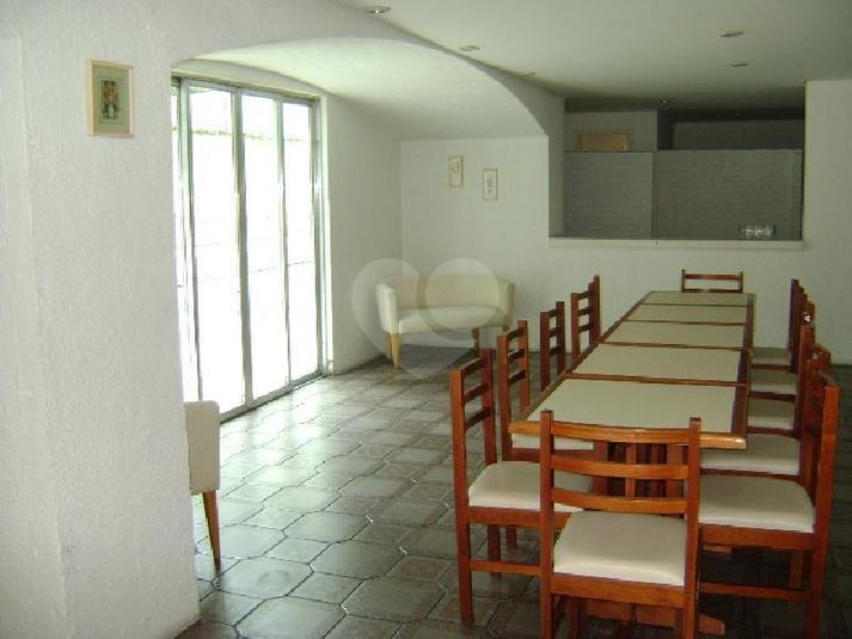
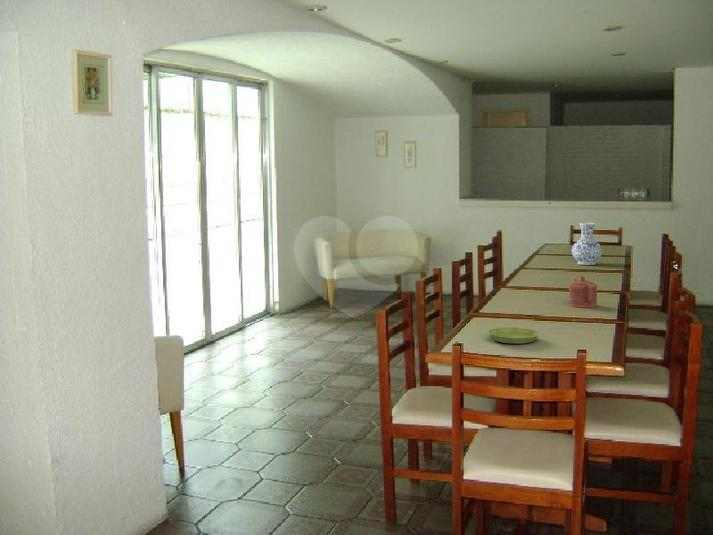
+ saucer [487,327,541,345]
+ vase [571,222,603,266]
+ teapot [568,275,598,309]
